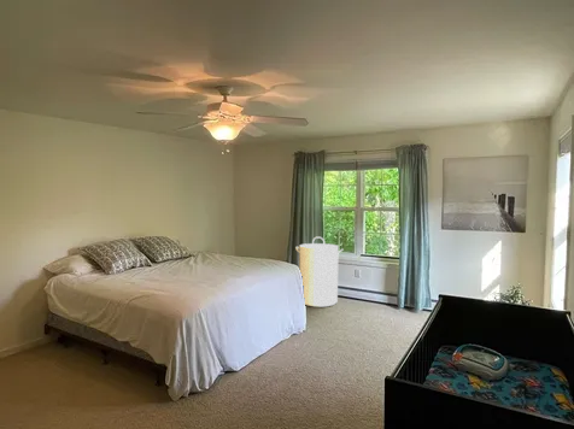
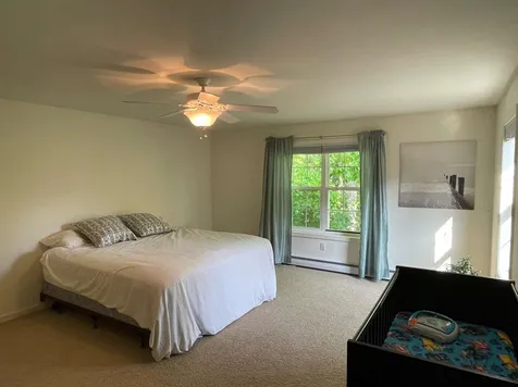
- laundry hamper [294,235,344,307]
